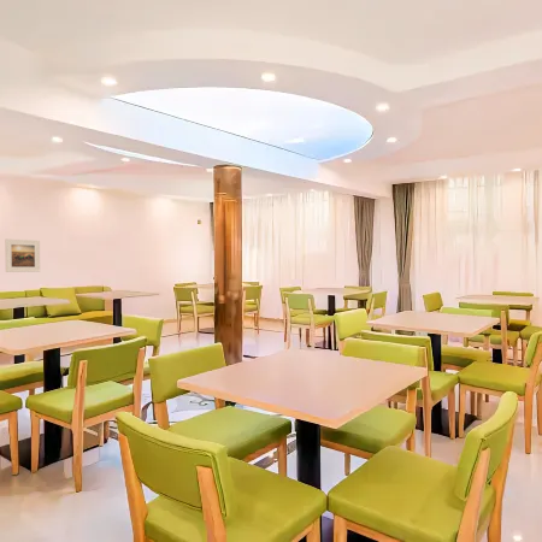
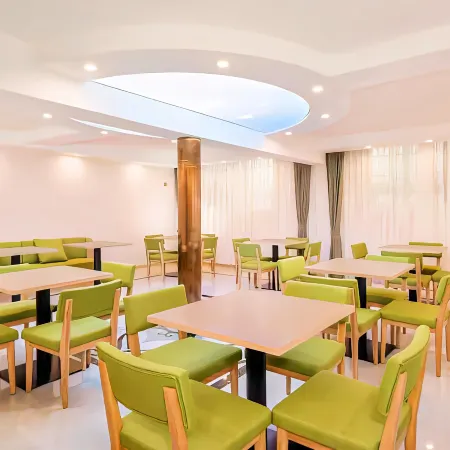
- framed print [4,238,41,273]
